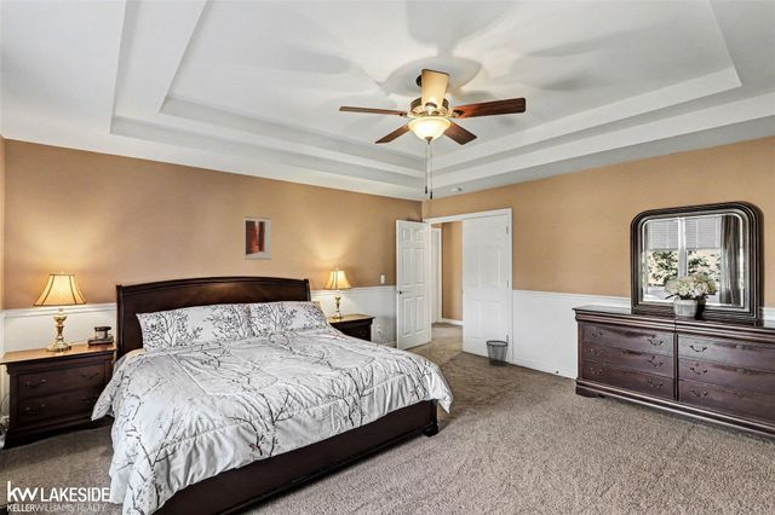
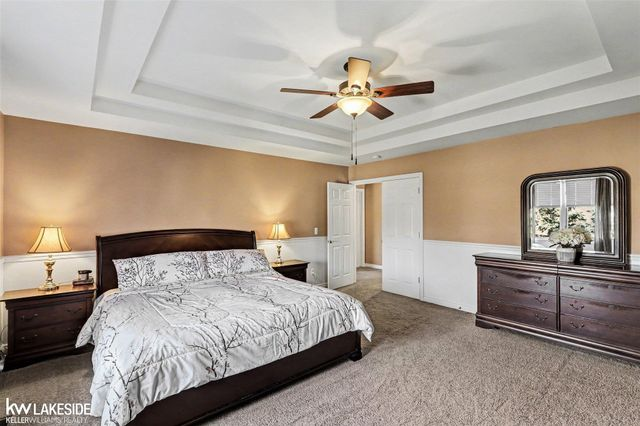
- wall art [242,215,272,261]
- wastebasket [484,340,510,368]
